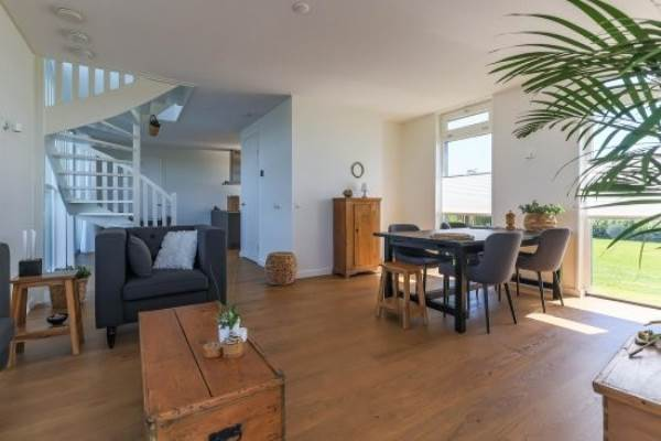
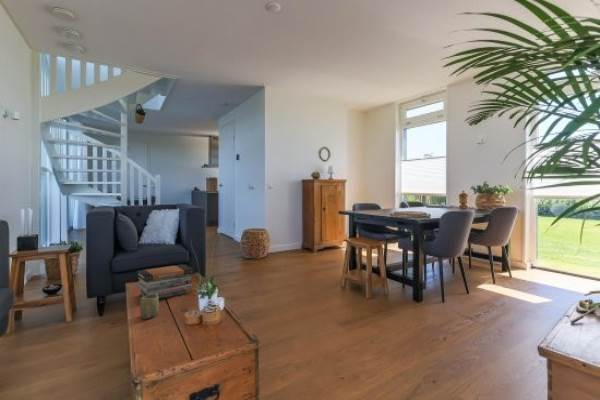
+ cup [139,294,160,320]
+ book stack [136,263,194,300]
